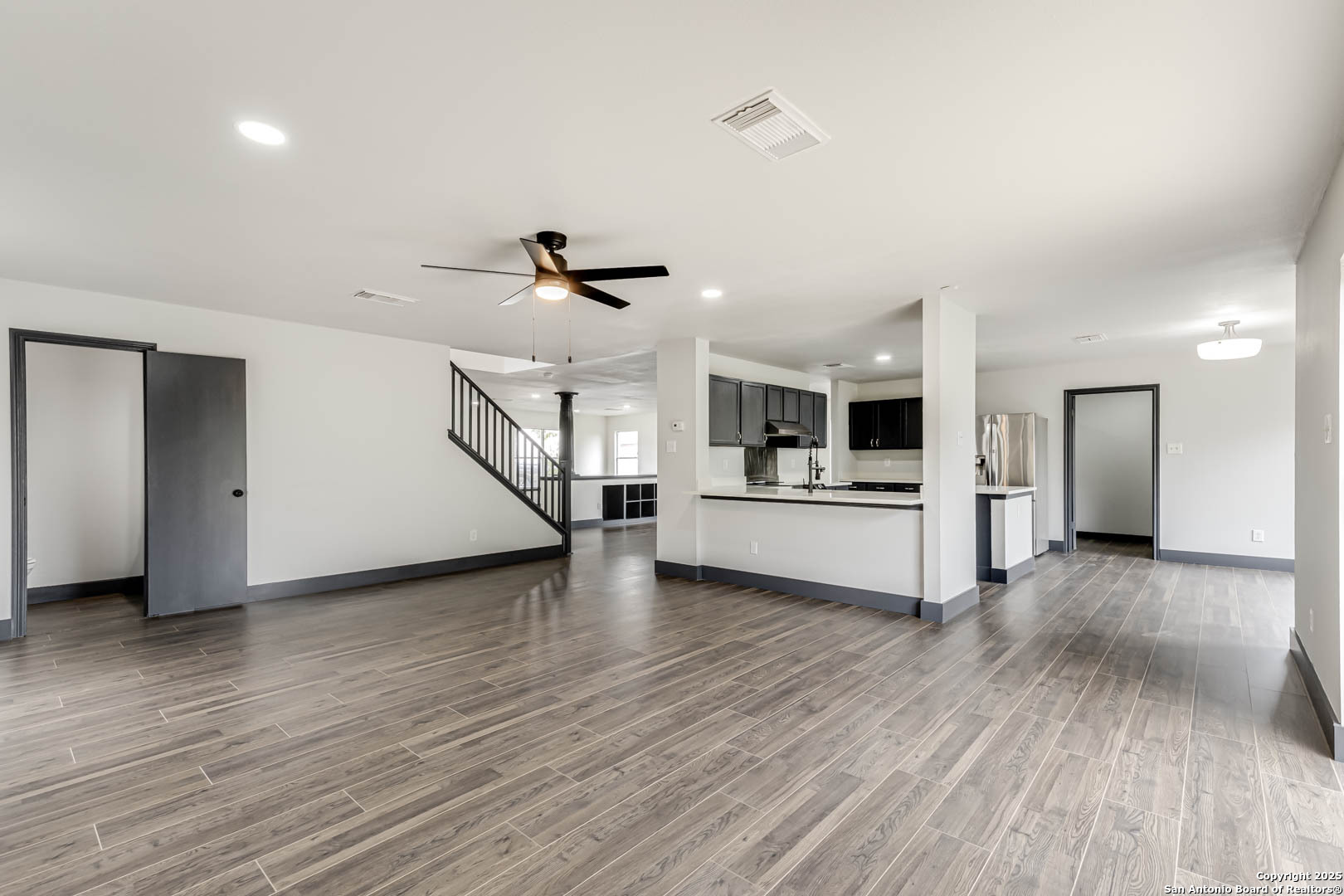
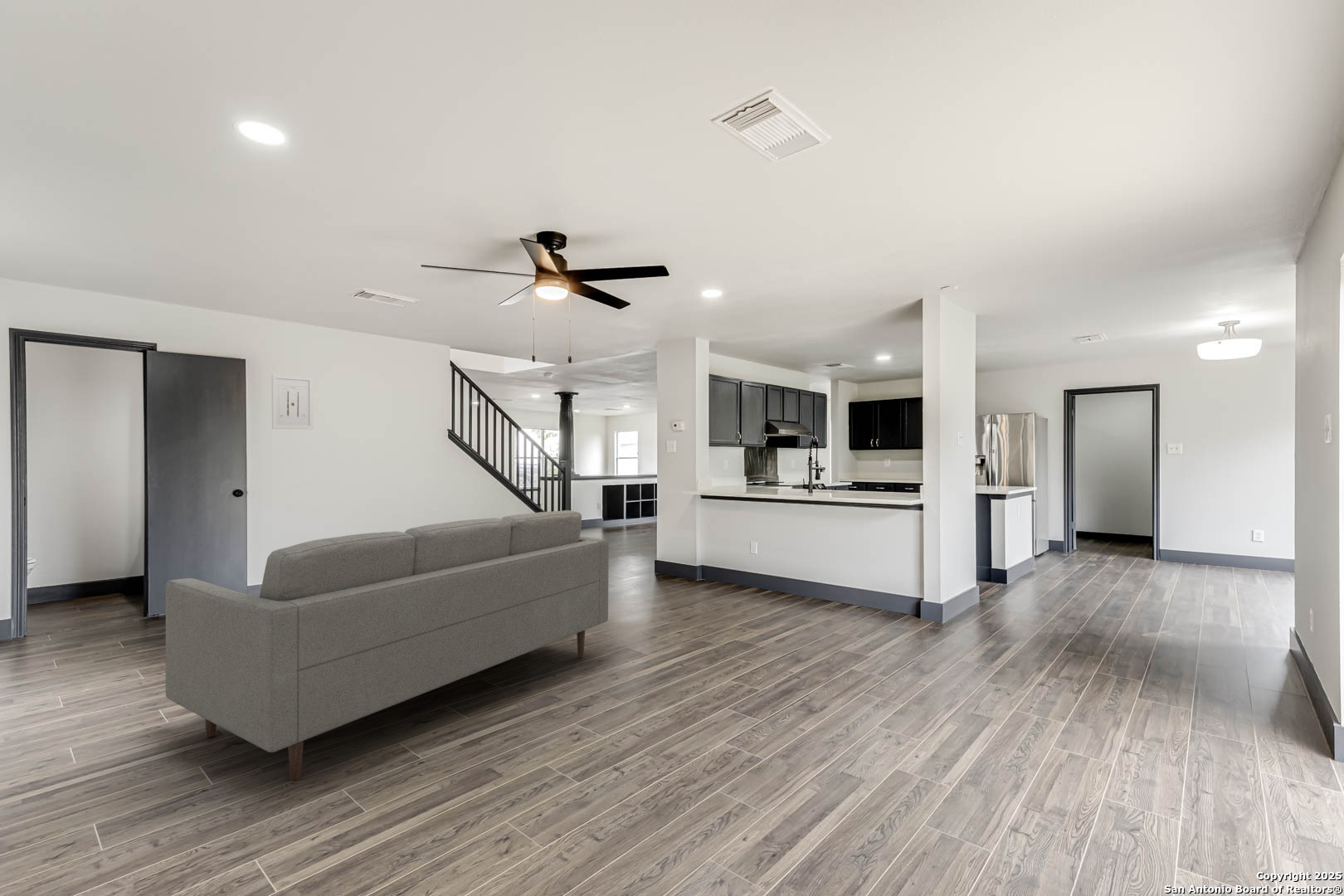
+ wall art [271,373,314,431]
+ sofa [165,509,610,782]
